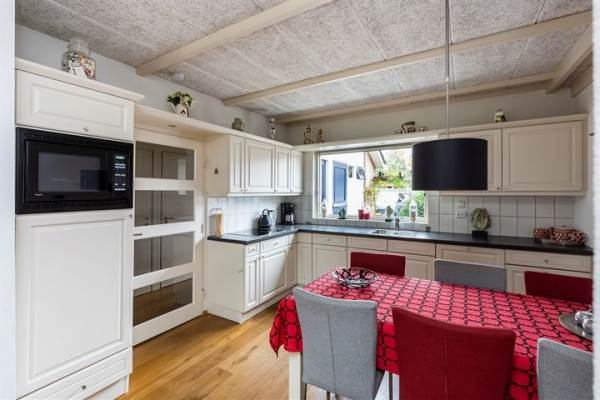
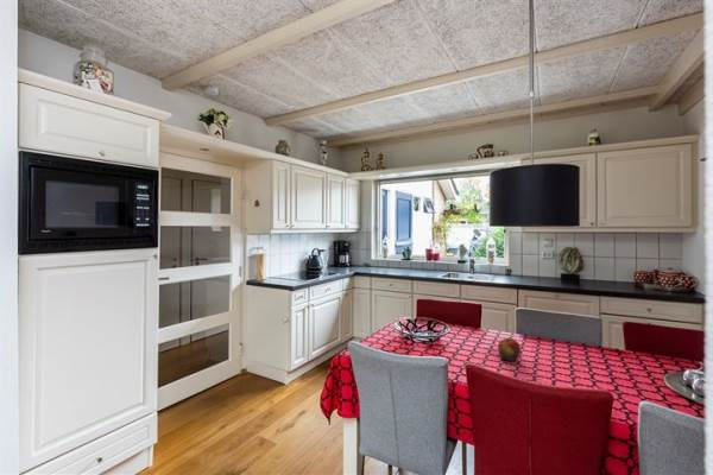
+ apple [497,337,522,362]
